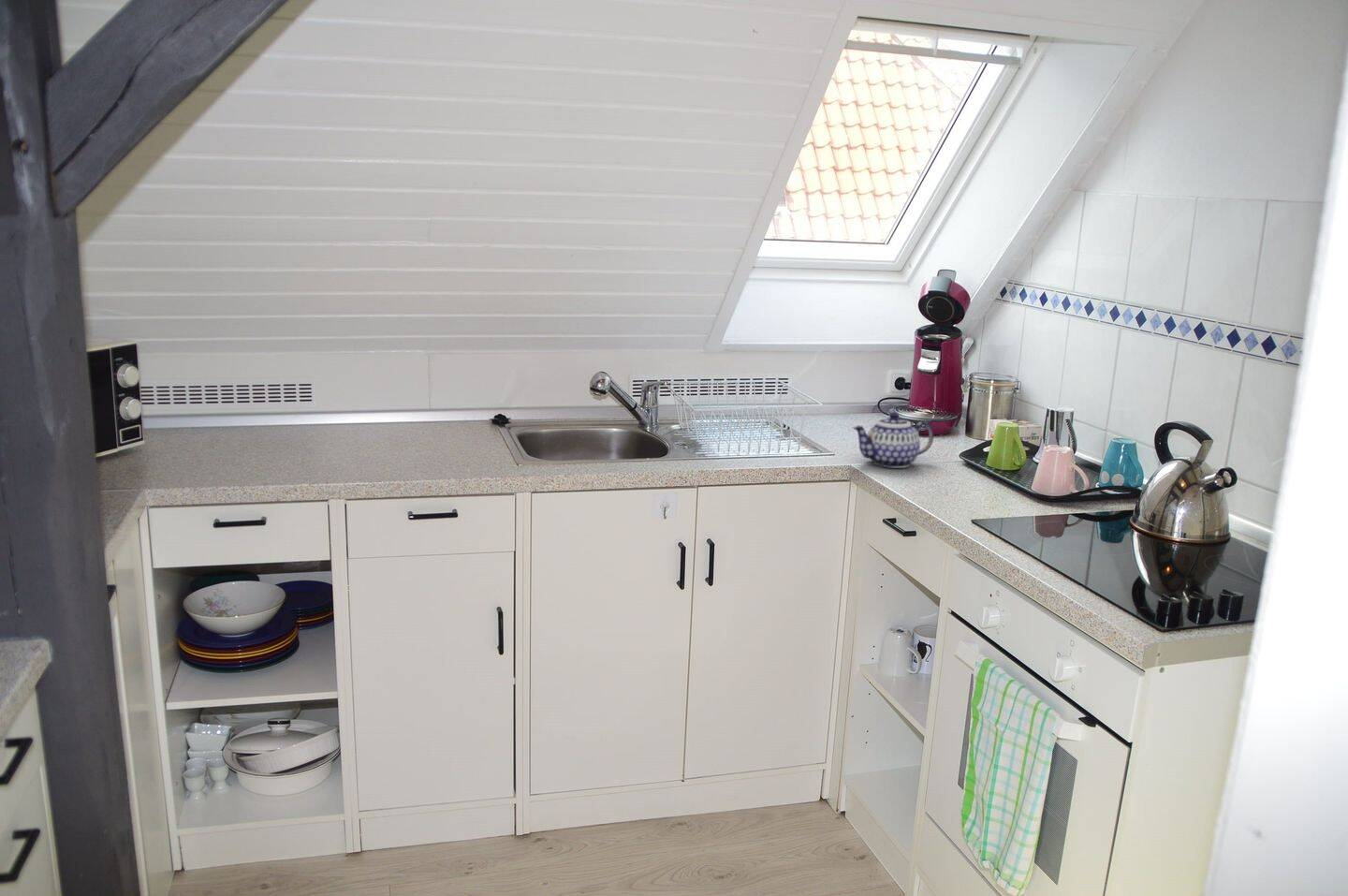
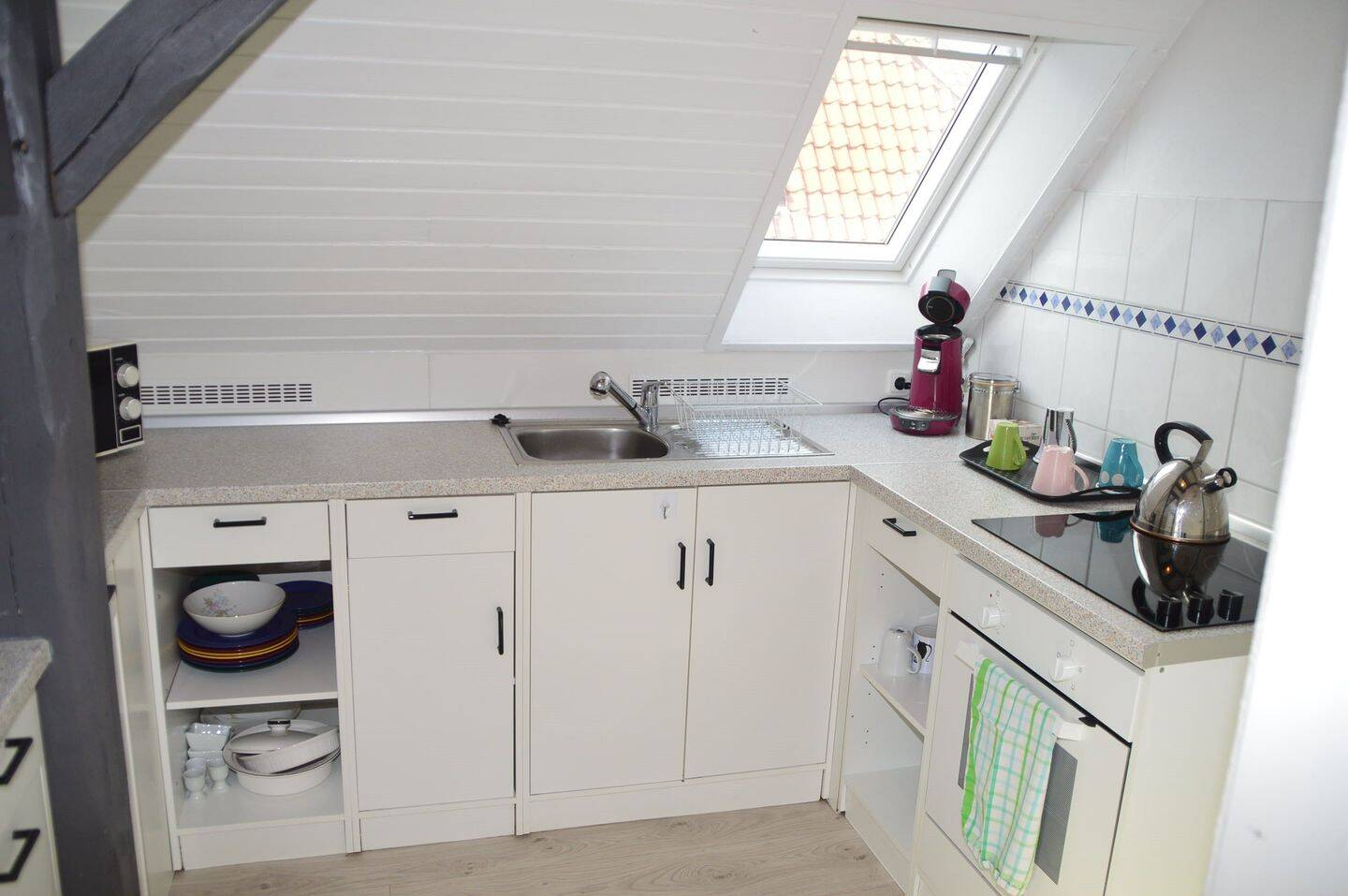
- teapot [852,411,934,469]
